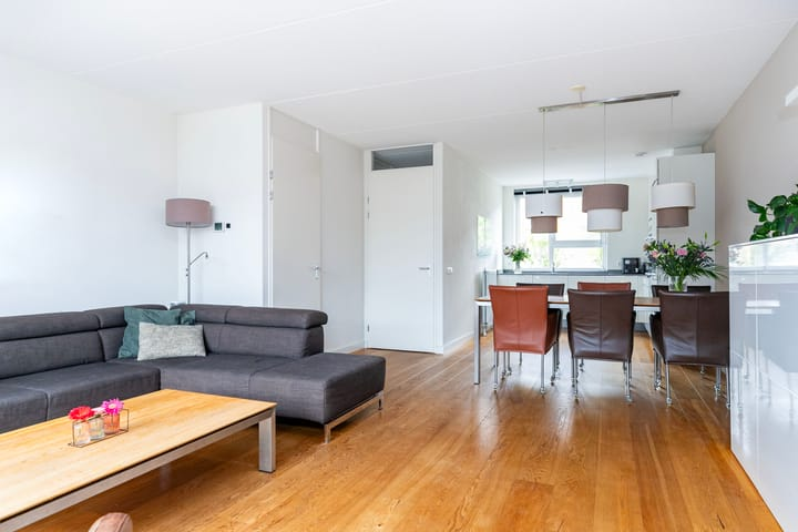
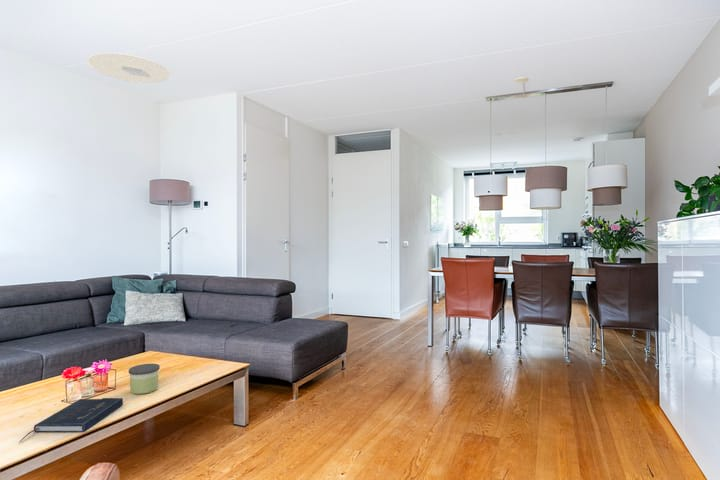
+ book [18,397,124,444]
+ ceiling light [86,52,171,84]
+ candle [128,363,161,395]
